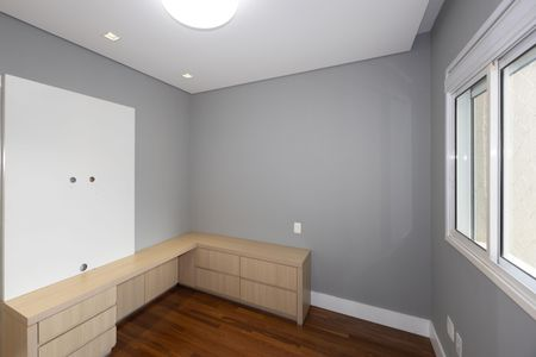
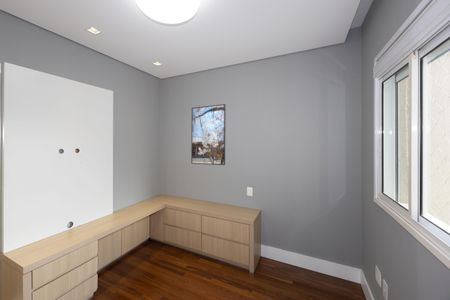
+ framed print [190,103,226,166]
